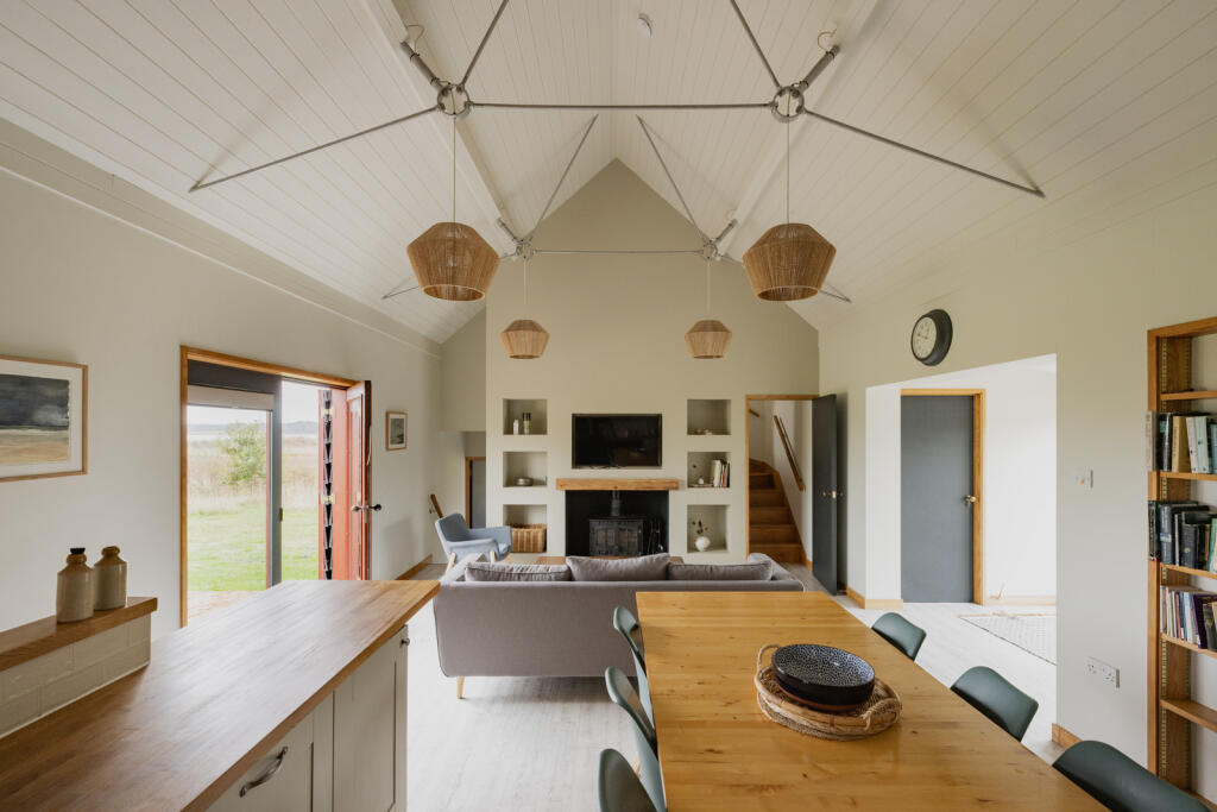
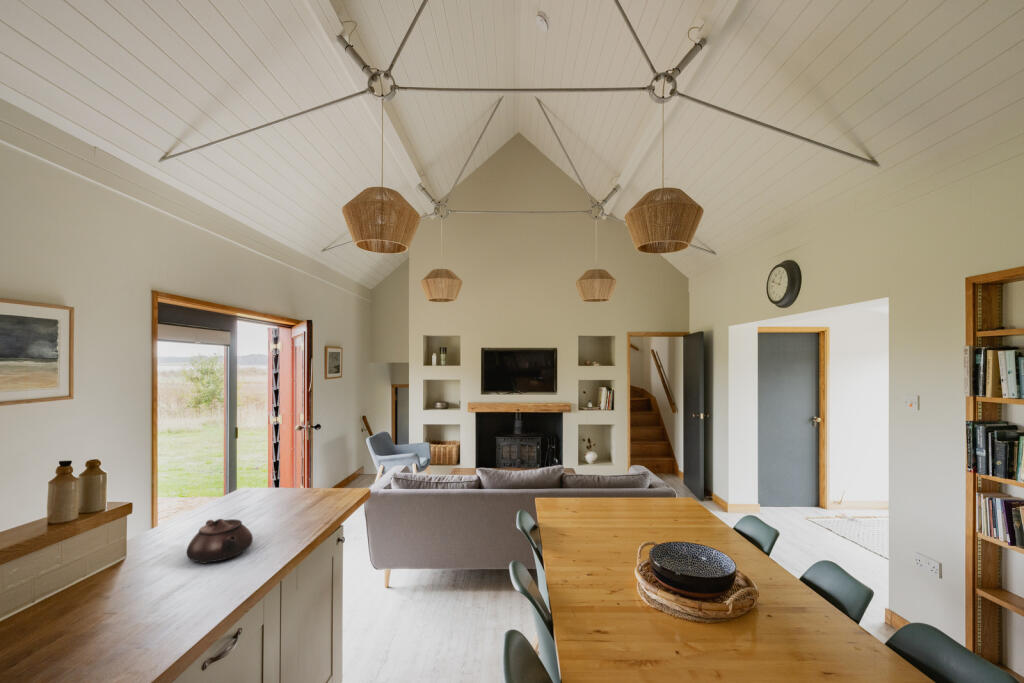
+ teapot [186,518,254,565]
